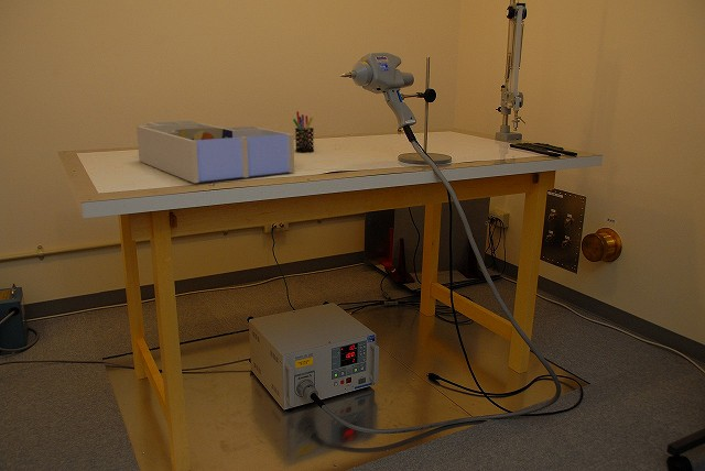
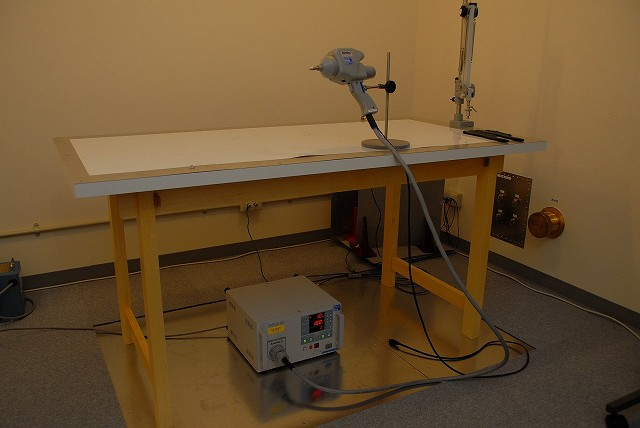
- pen holder [292,110,315,153]
- desk organizer [135,120,295,184]
